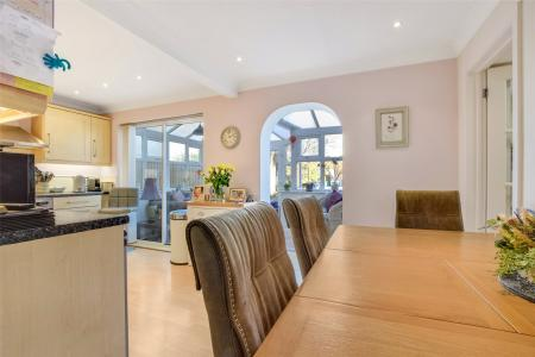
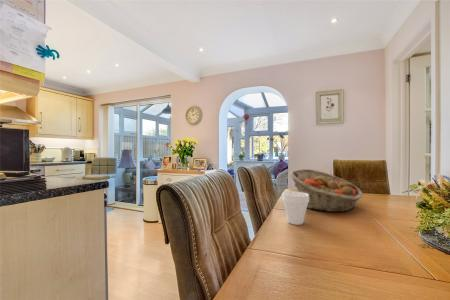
+ fruit basket [288,168,363,213]
+ cup [281,191,309,226]
